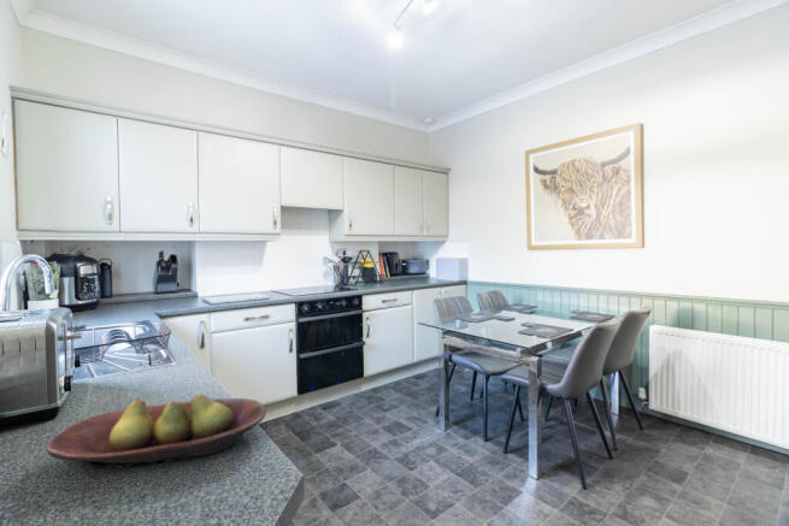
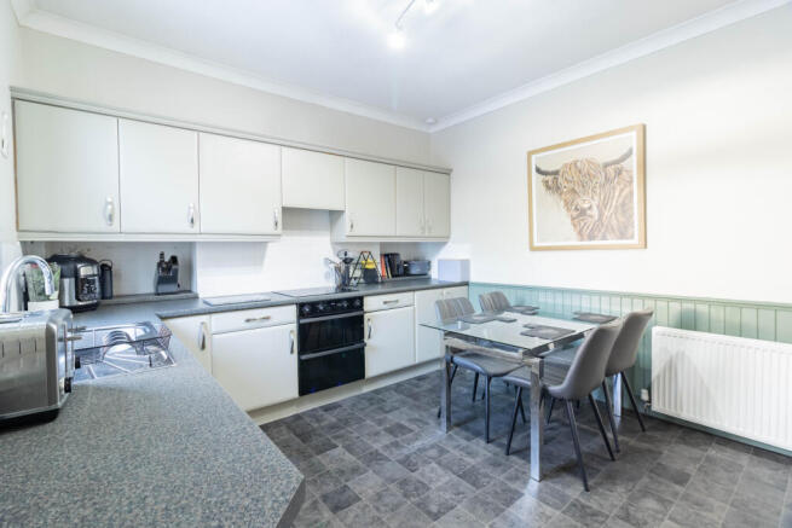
- fruit bowl [45,394,267,469]
